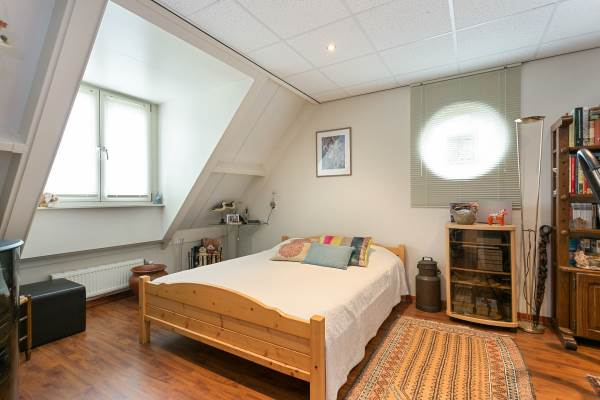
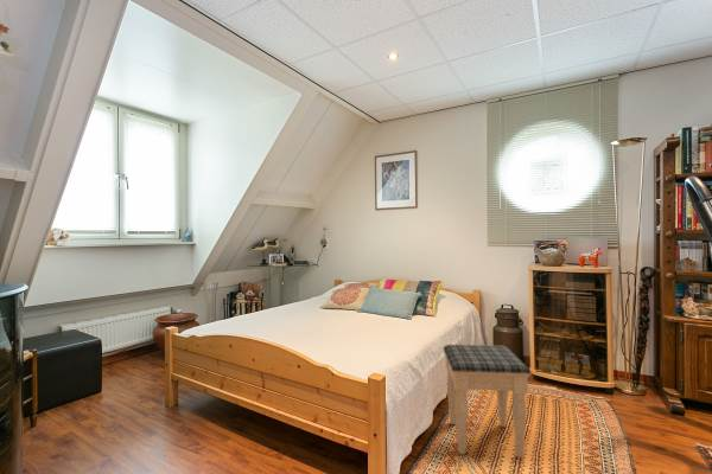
+ footstool [443,344,532,459]
